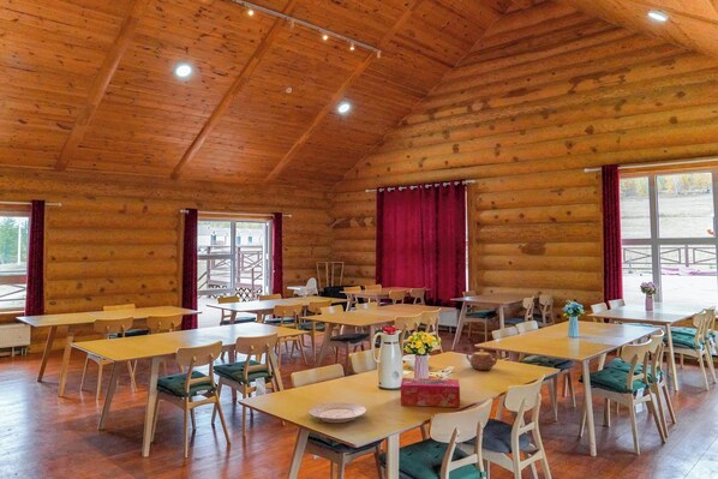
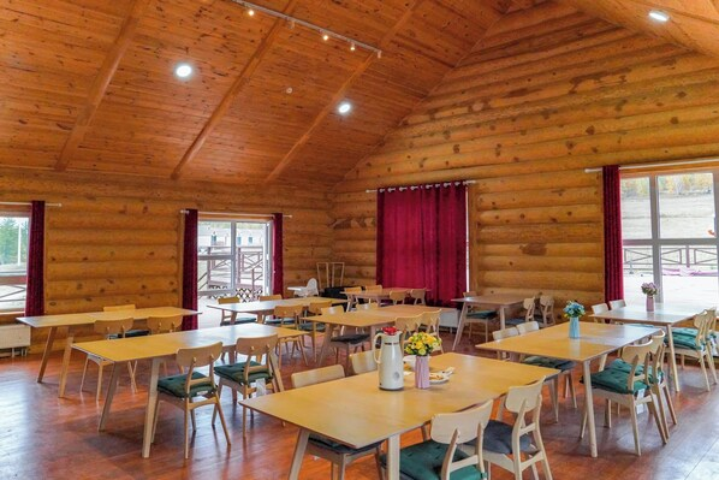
- tissue box [400,377,461,408]
- plate [307,401,367,424]
- teapot [465,348,502,371]
